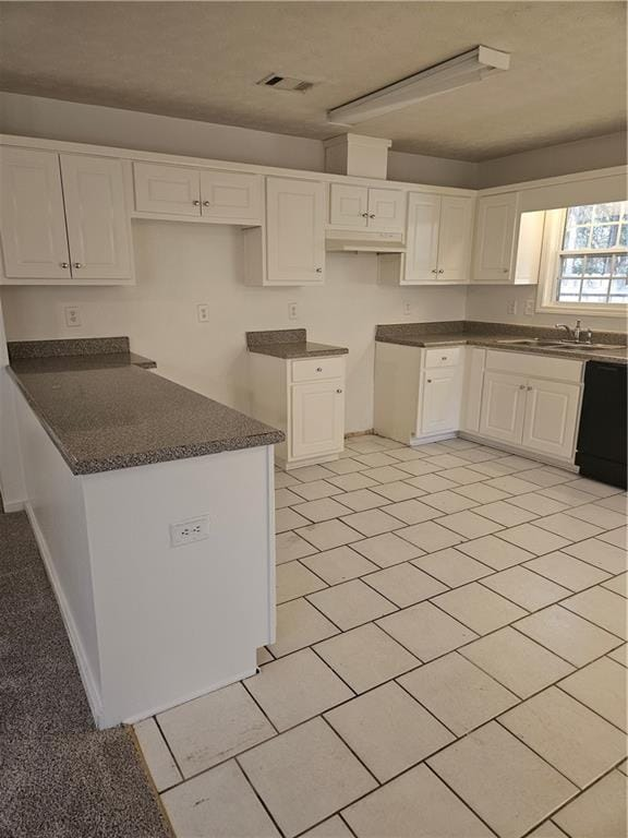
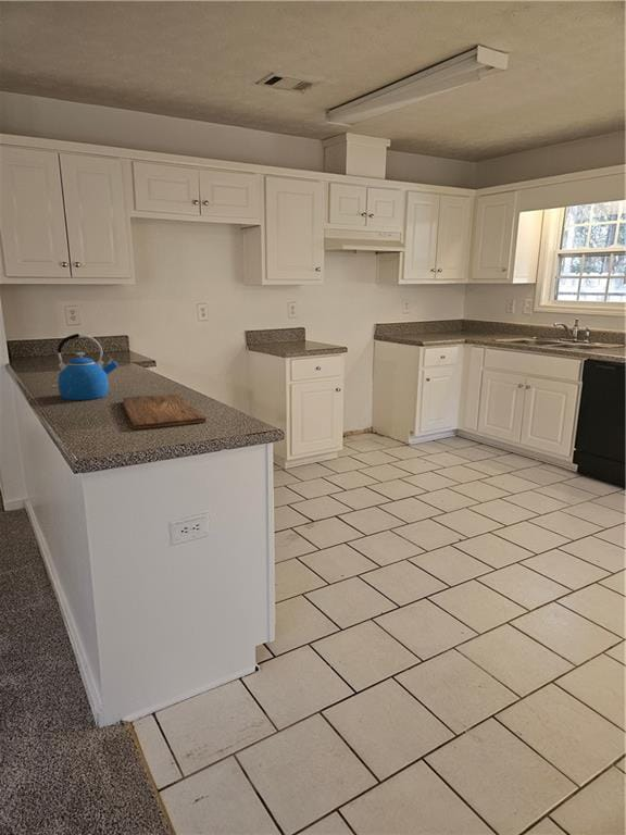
+ kettle [57,333,120,401]
+ cutting board [122,392,208,431]
